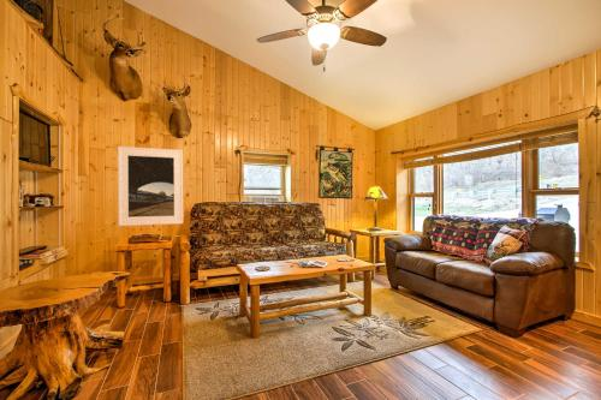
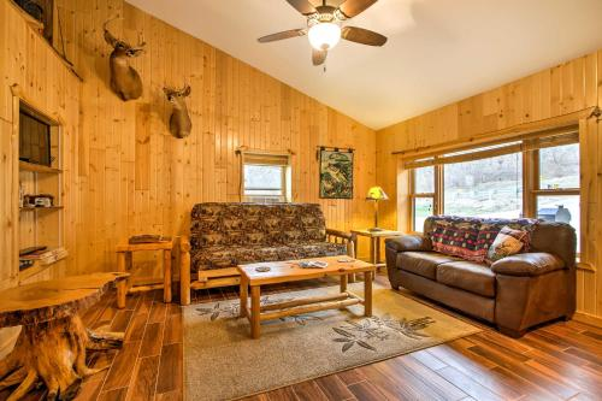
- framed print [117,145,184,227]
